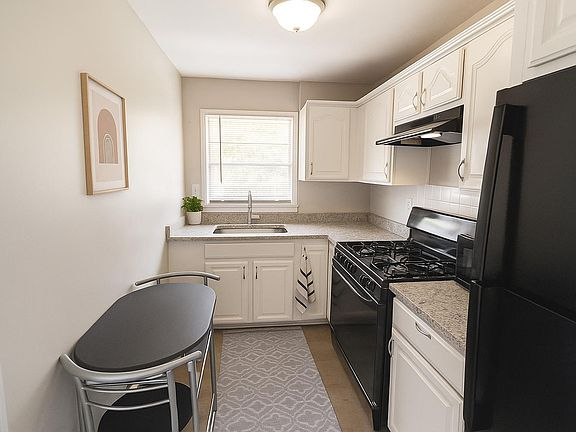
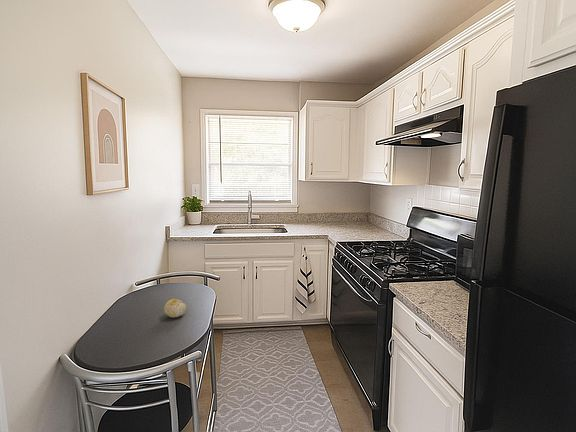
+ fruit [163,298,187,318]
